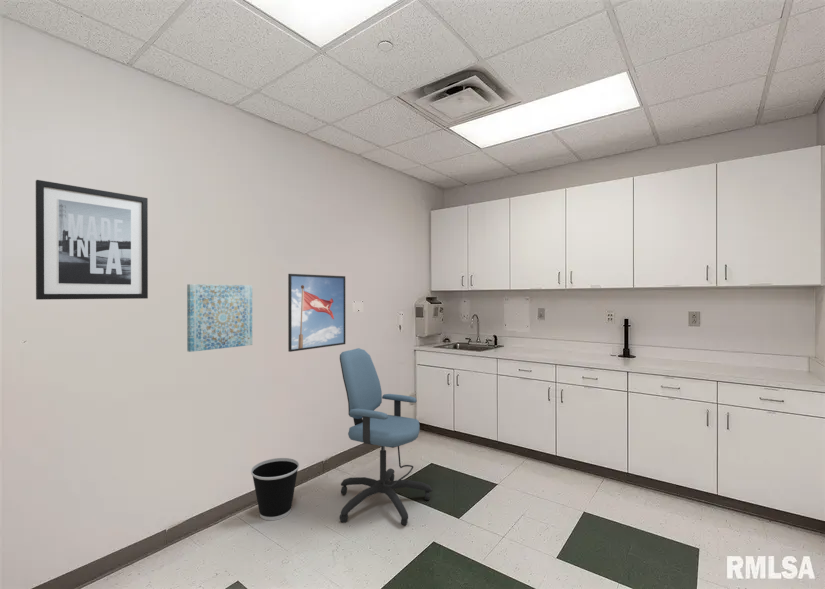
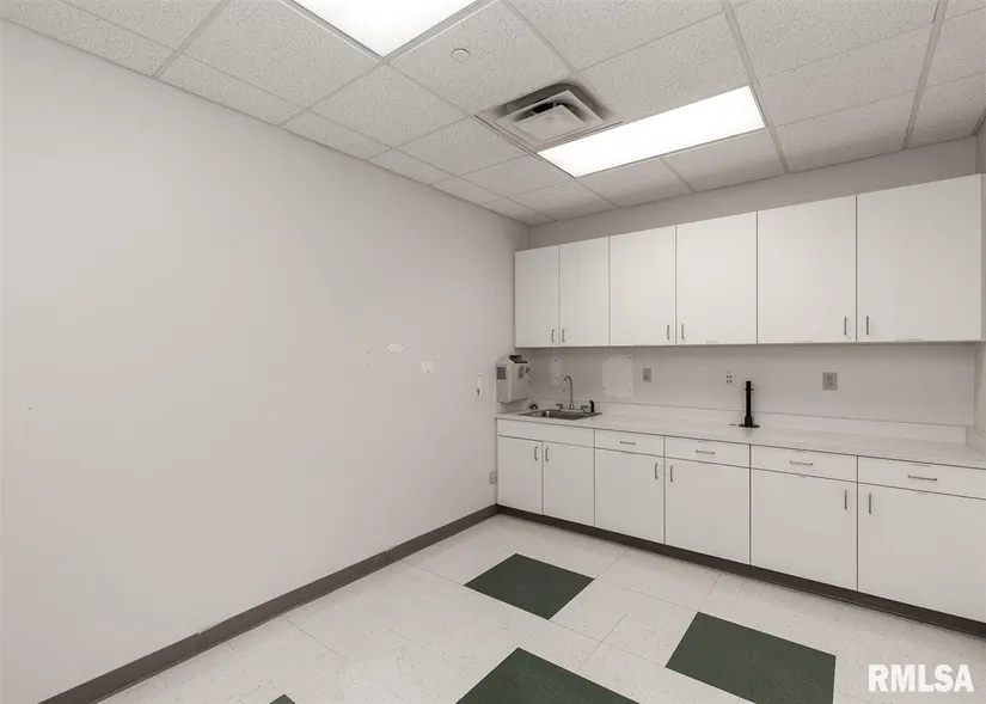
- office chair [339,347,433,526]
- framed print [287,273,346,353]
- wall art [35,179,149,301]
- wastebasket [250,457,300,521]
- wall art [186,283,253,353]
